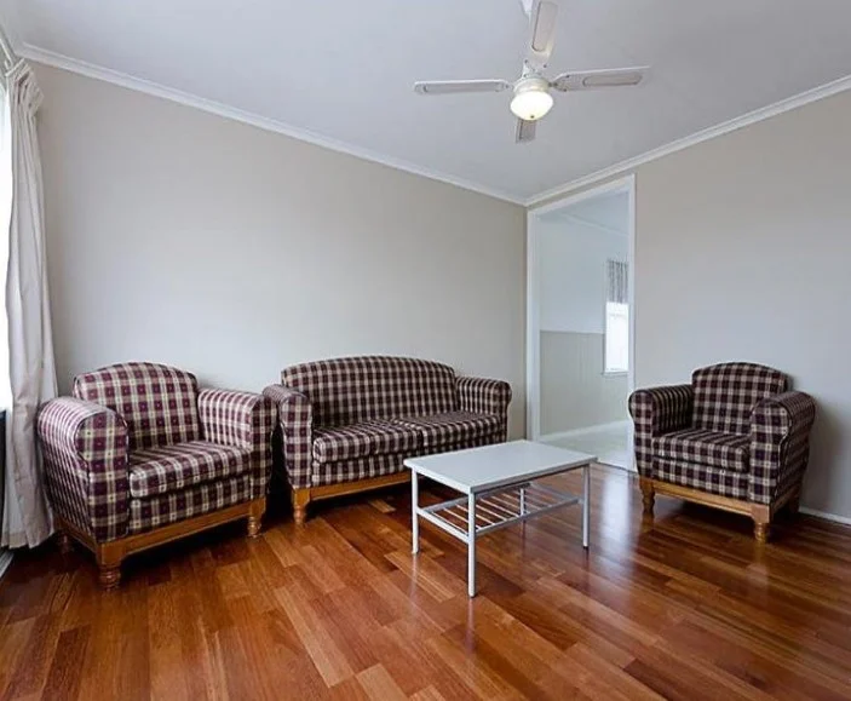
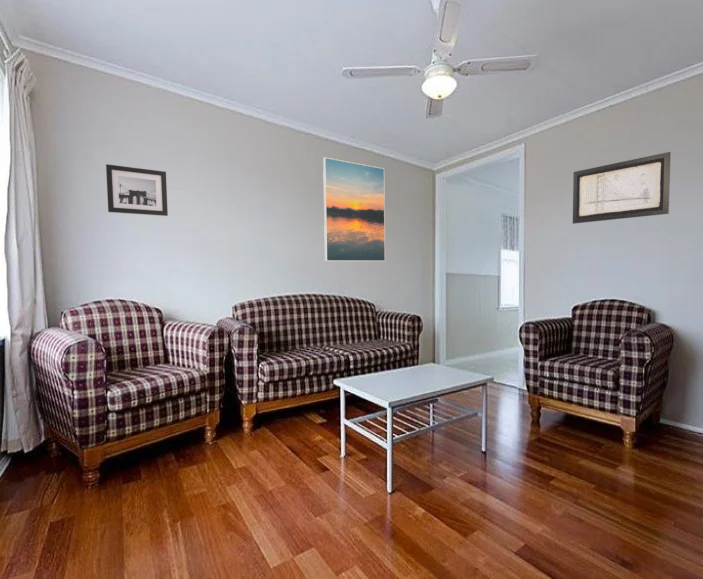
+ wall art [105,163,169,217]
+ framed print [322,157,386,262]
+ wall art [572,151,672,225]
